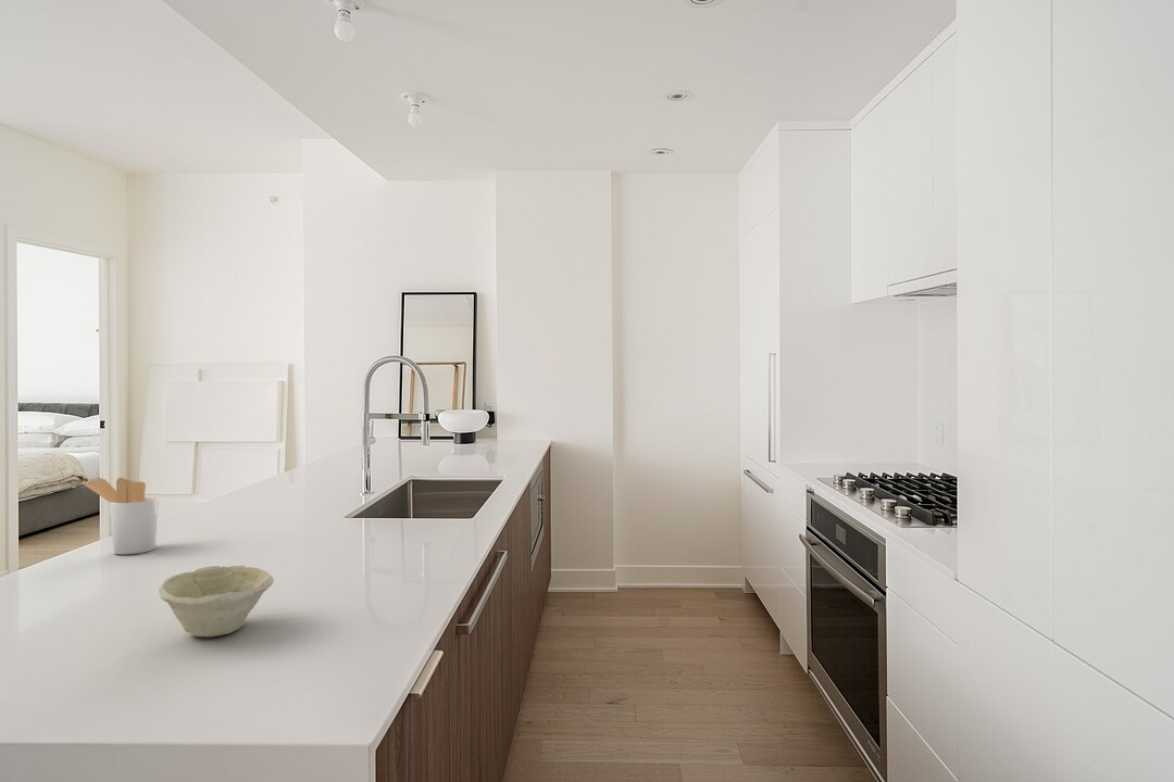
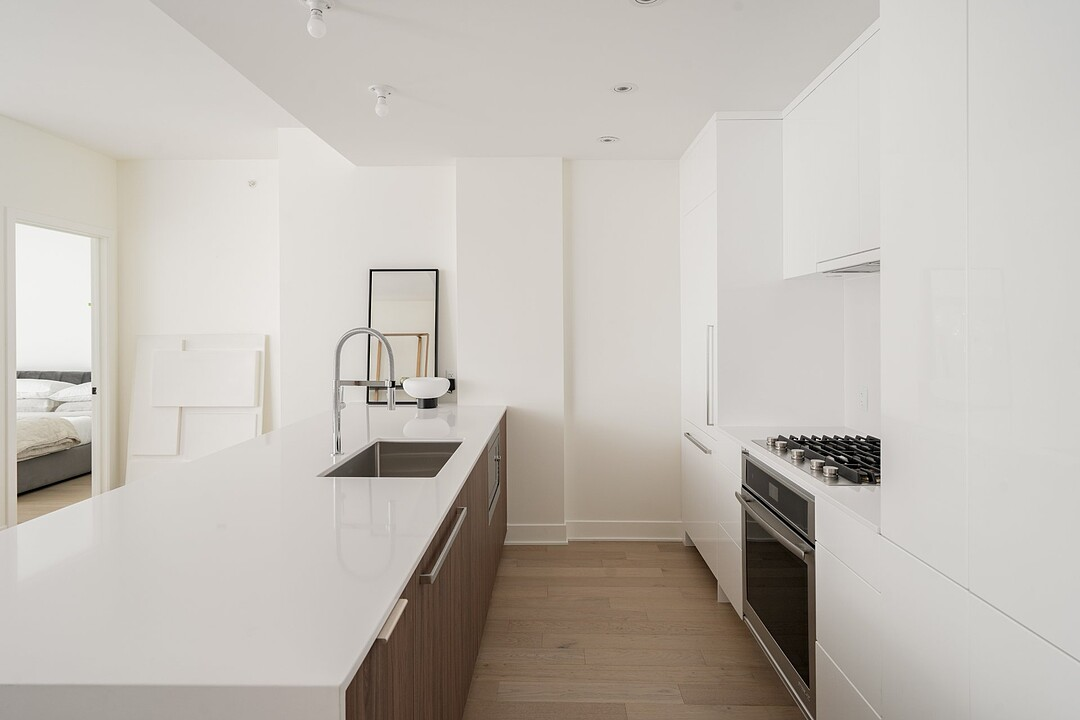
- utensil holder [82,477,160,555]
- bowl [158,565,275,639]
